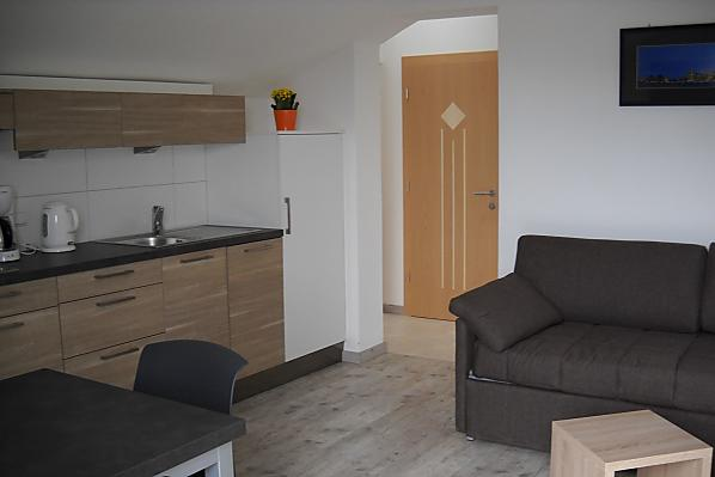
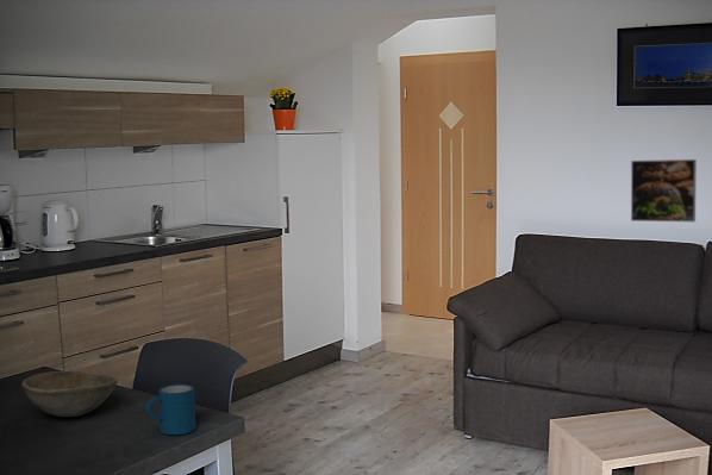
+ mug [145,383,196,436]
+ bowl [20,370,119,418]
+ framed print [630,158,698,223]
